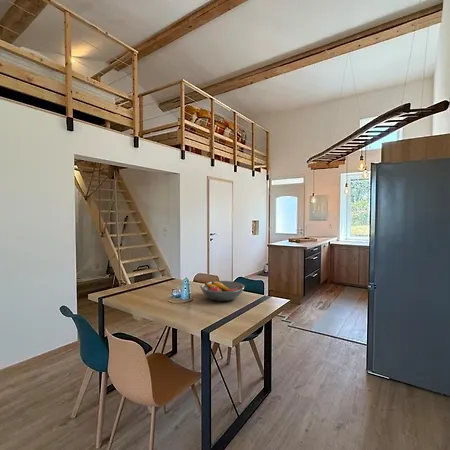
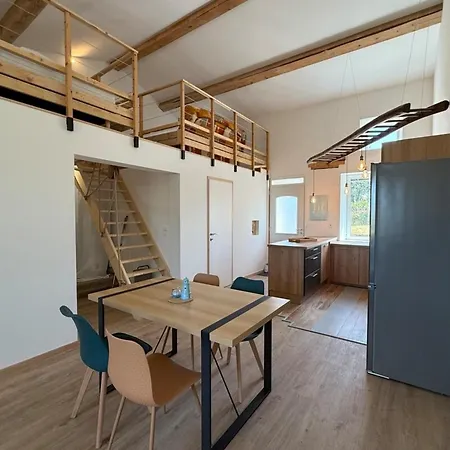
- fruit bowl [199,280,246,302]
